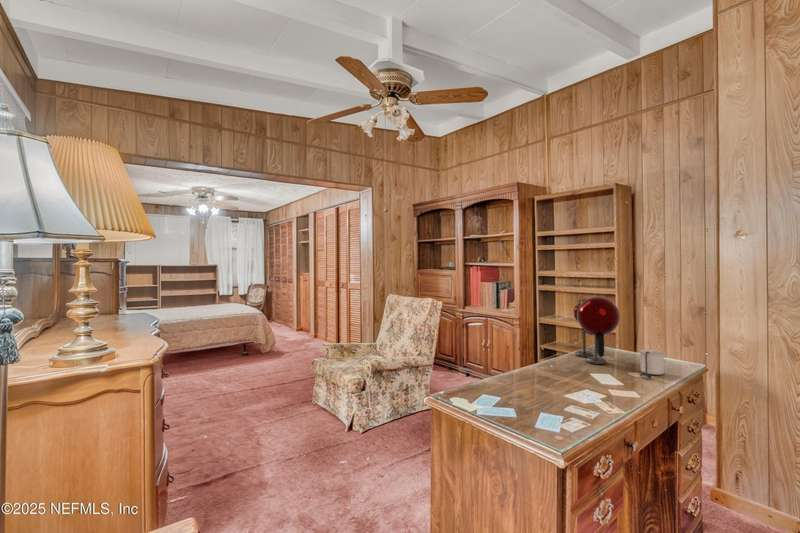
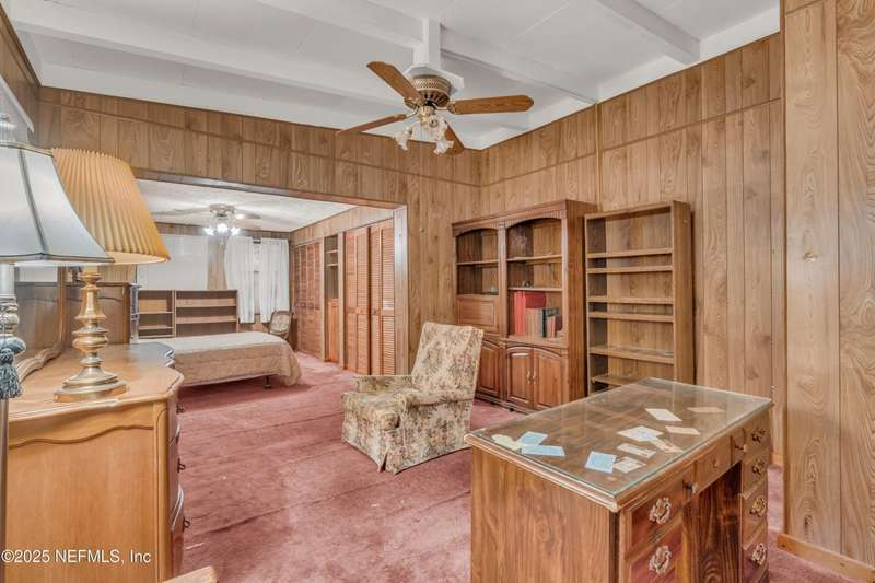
- desk lamp [572,296,666,379]
